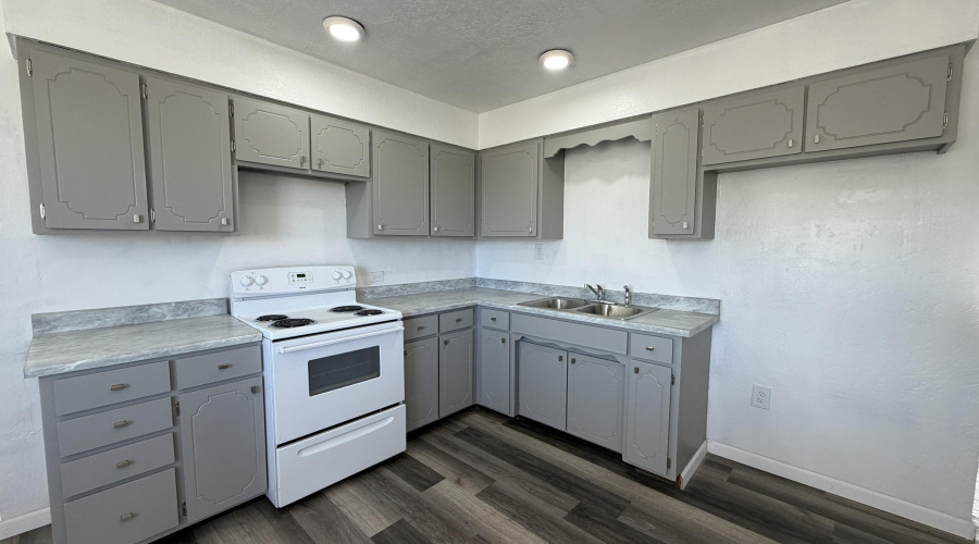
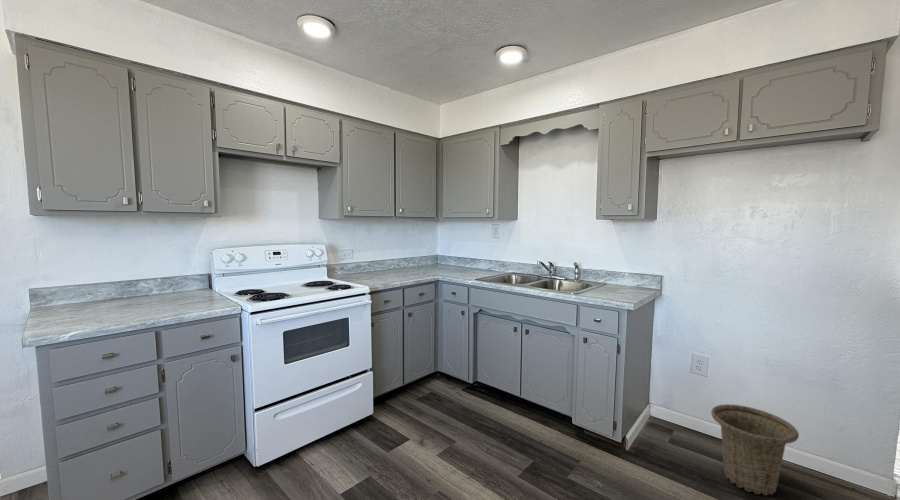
+ basket [710,403,800,496]
